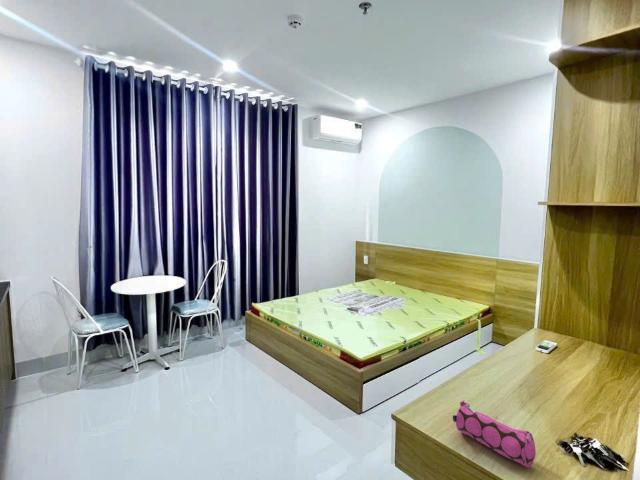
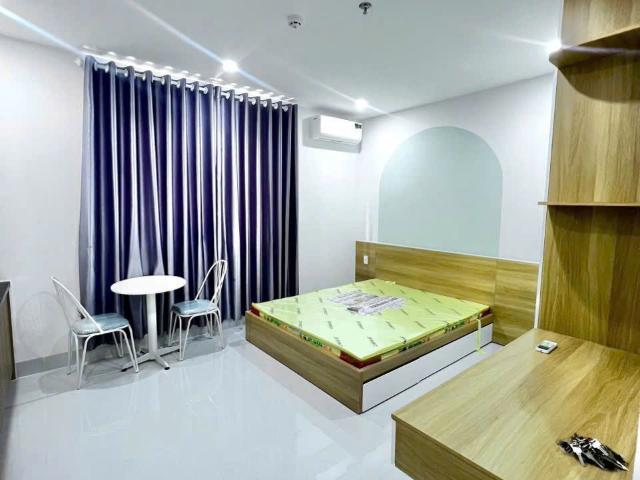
- pencil case [452,399,537,468]
